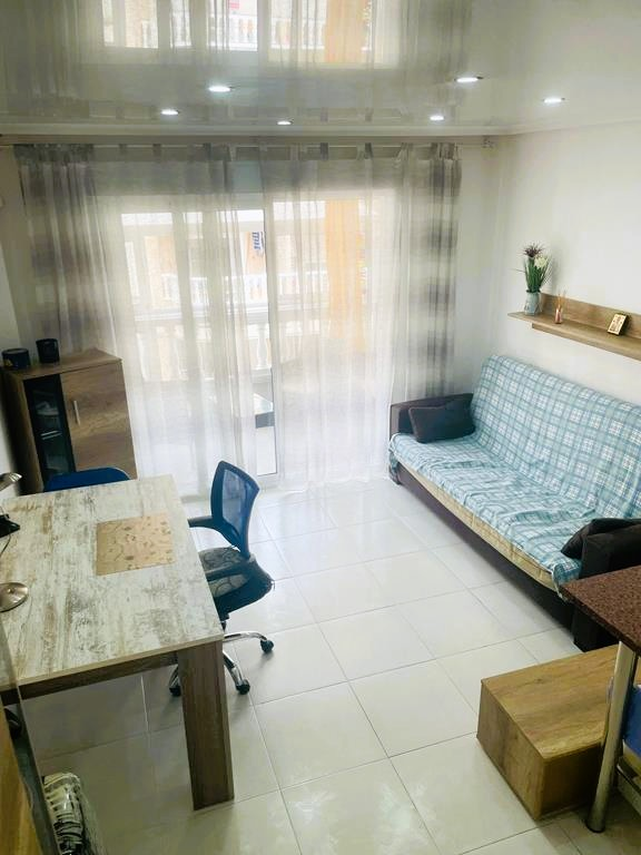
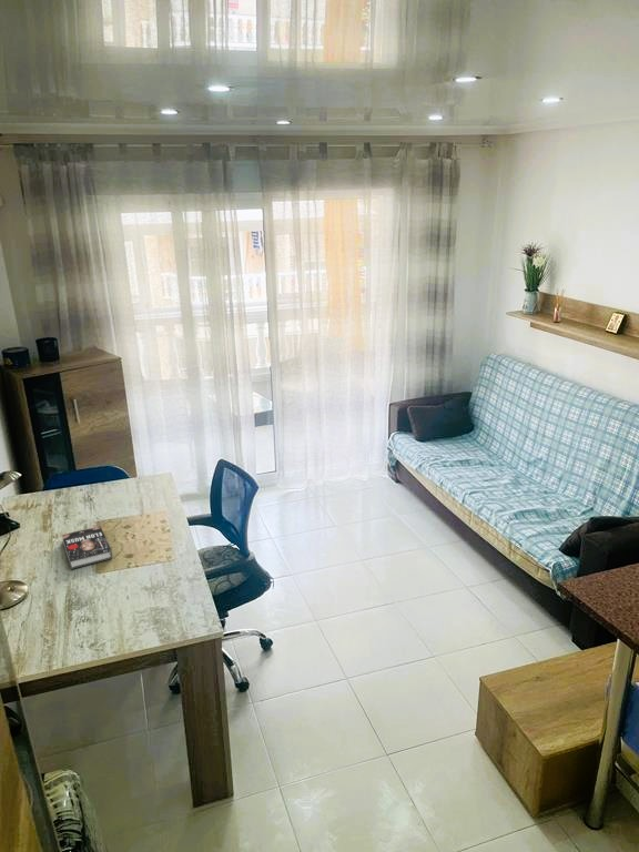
+ book [60,525,113,570]
